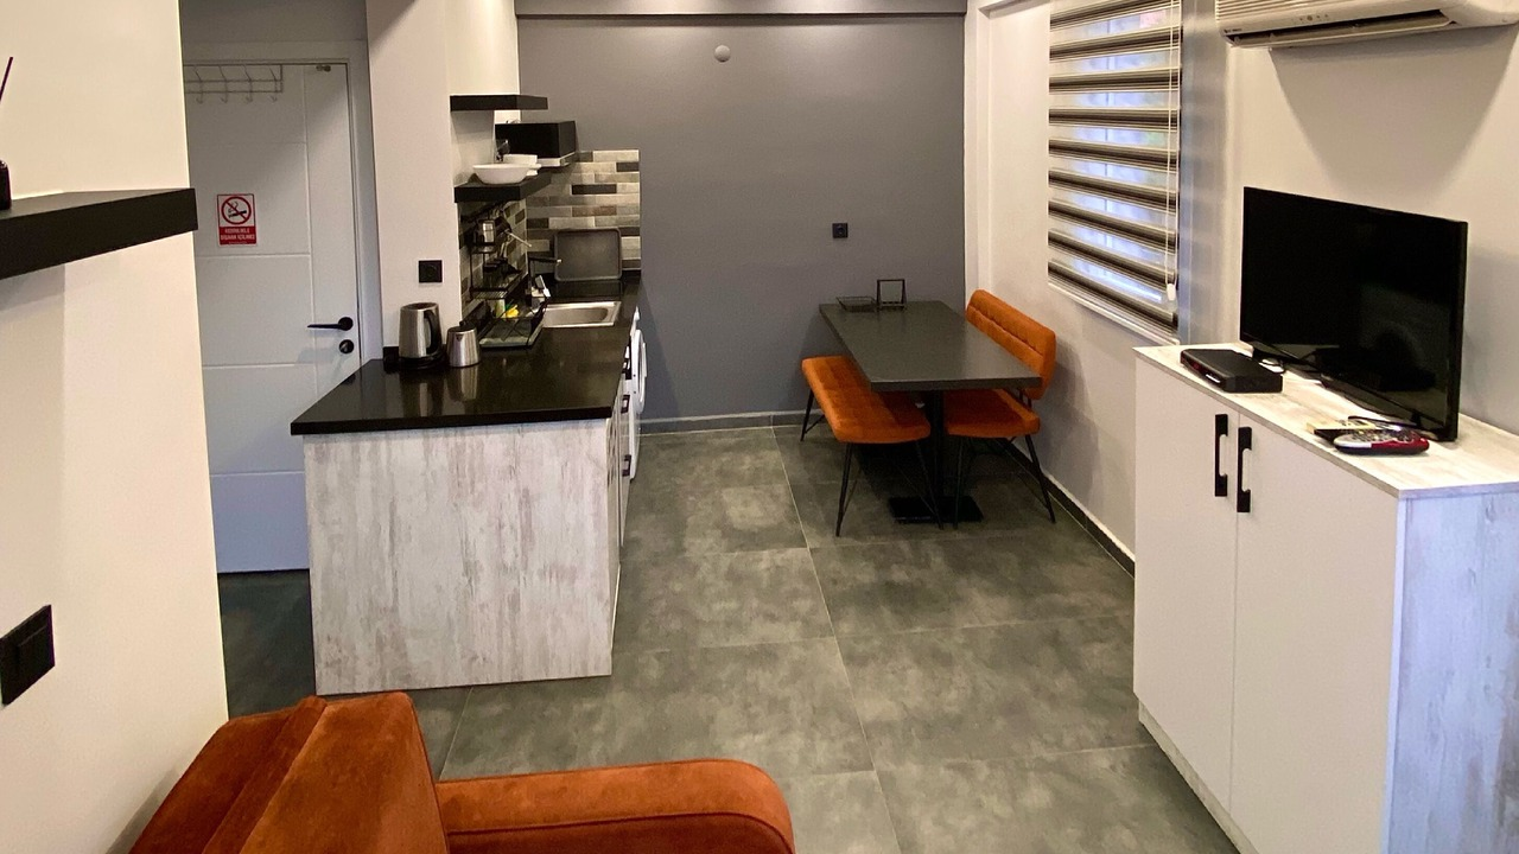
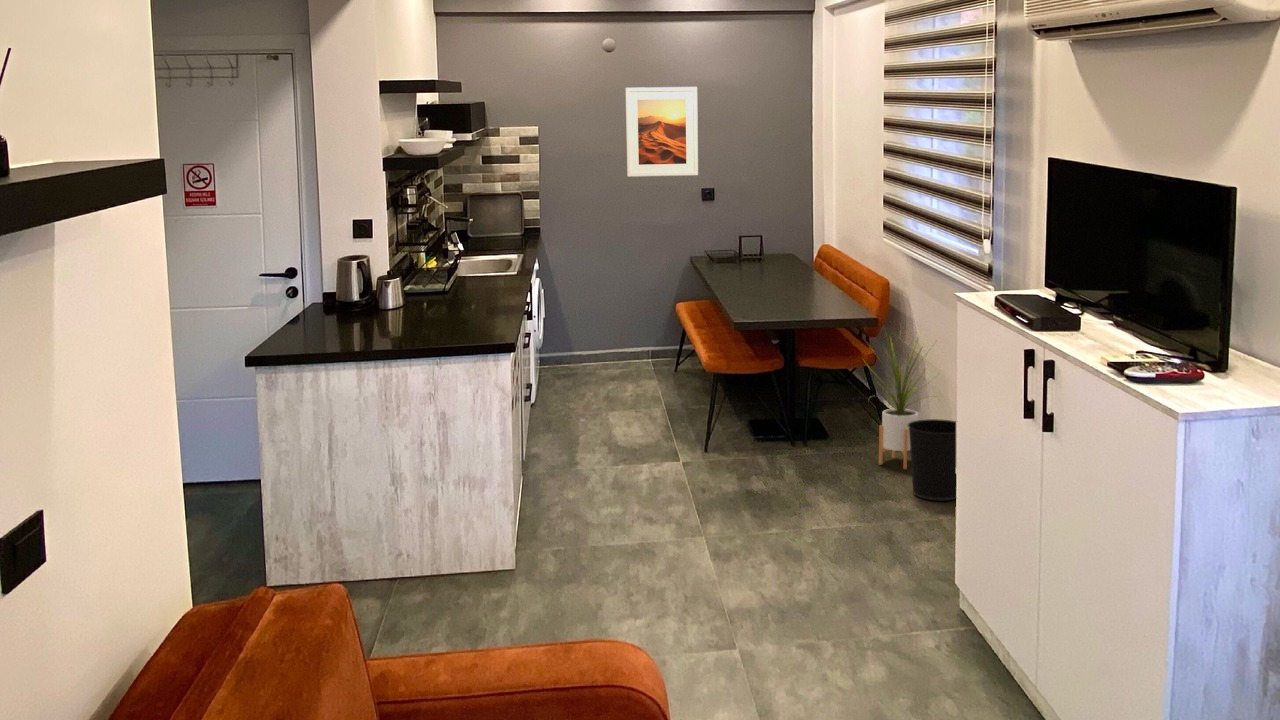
+ wastebasket [908,418,957,501]
+ house plant [861,326,940,470]
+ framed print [624,86,699,178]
